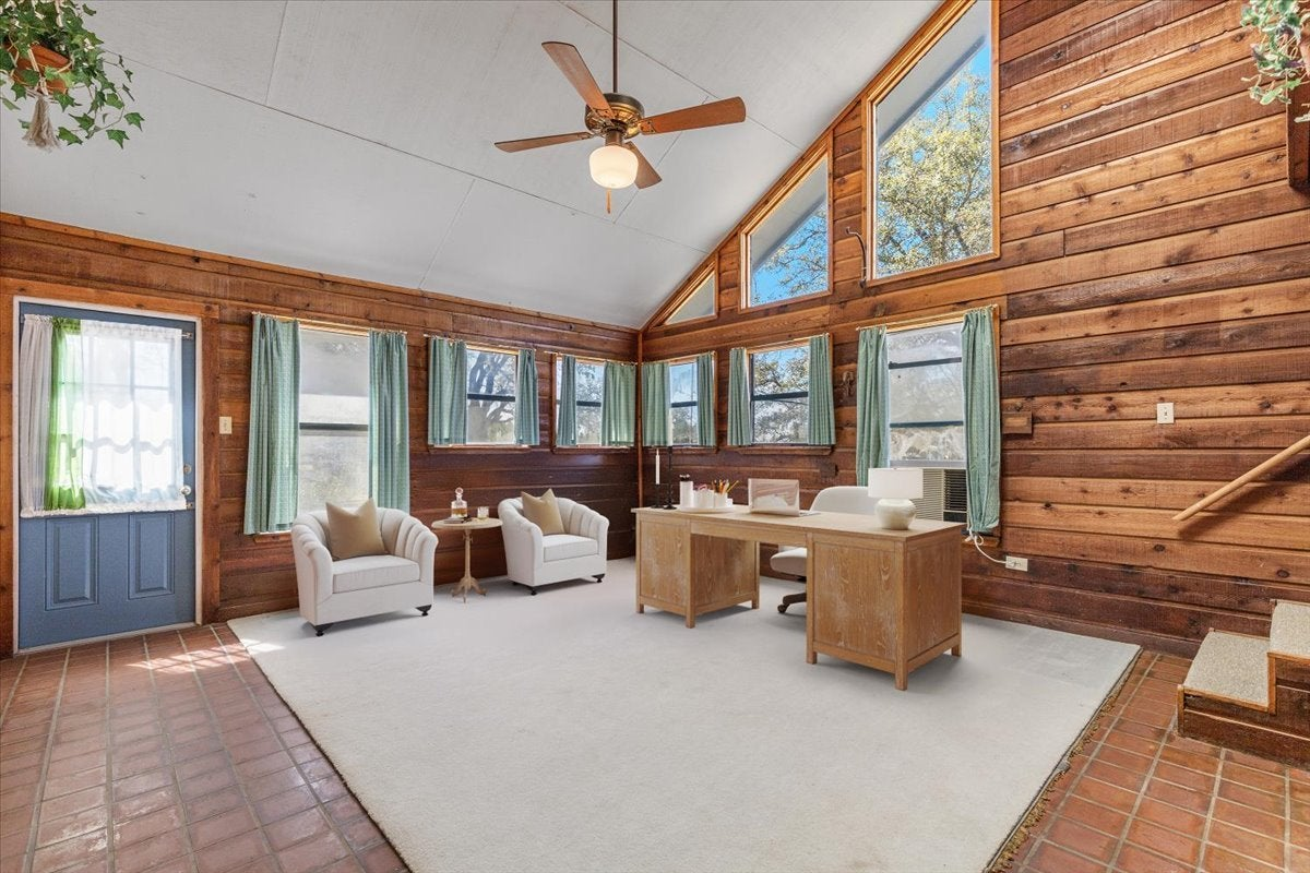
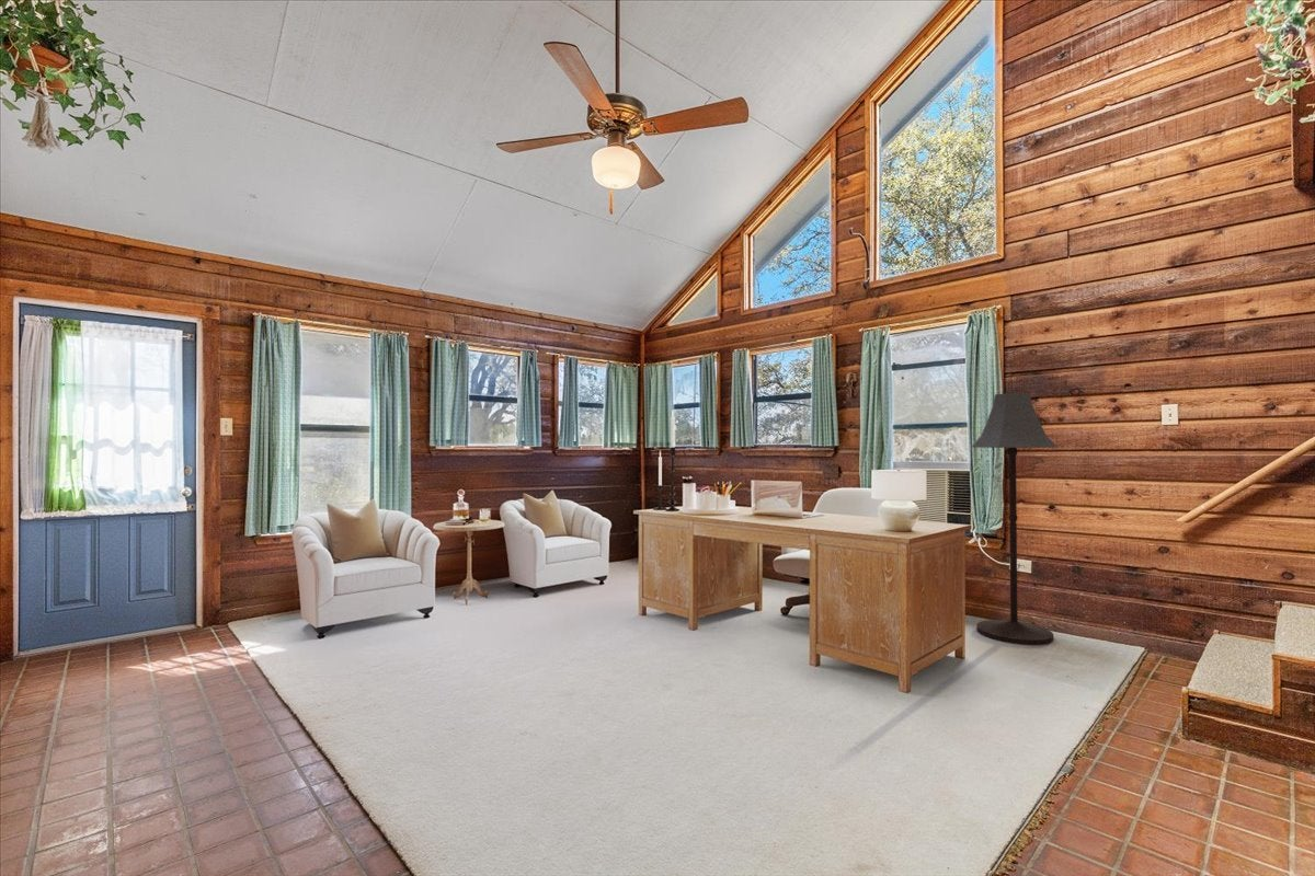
+ floor lamp [971,392,1057,646]
